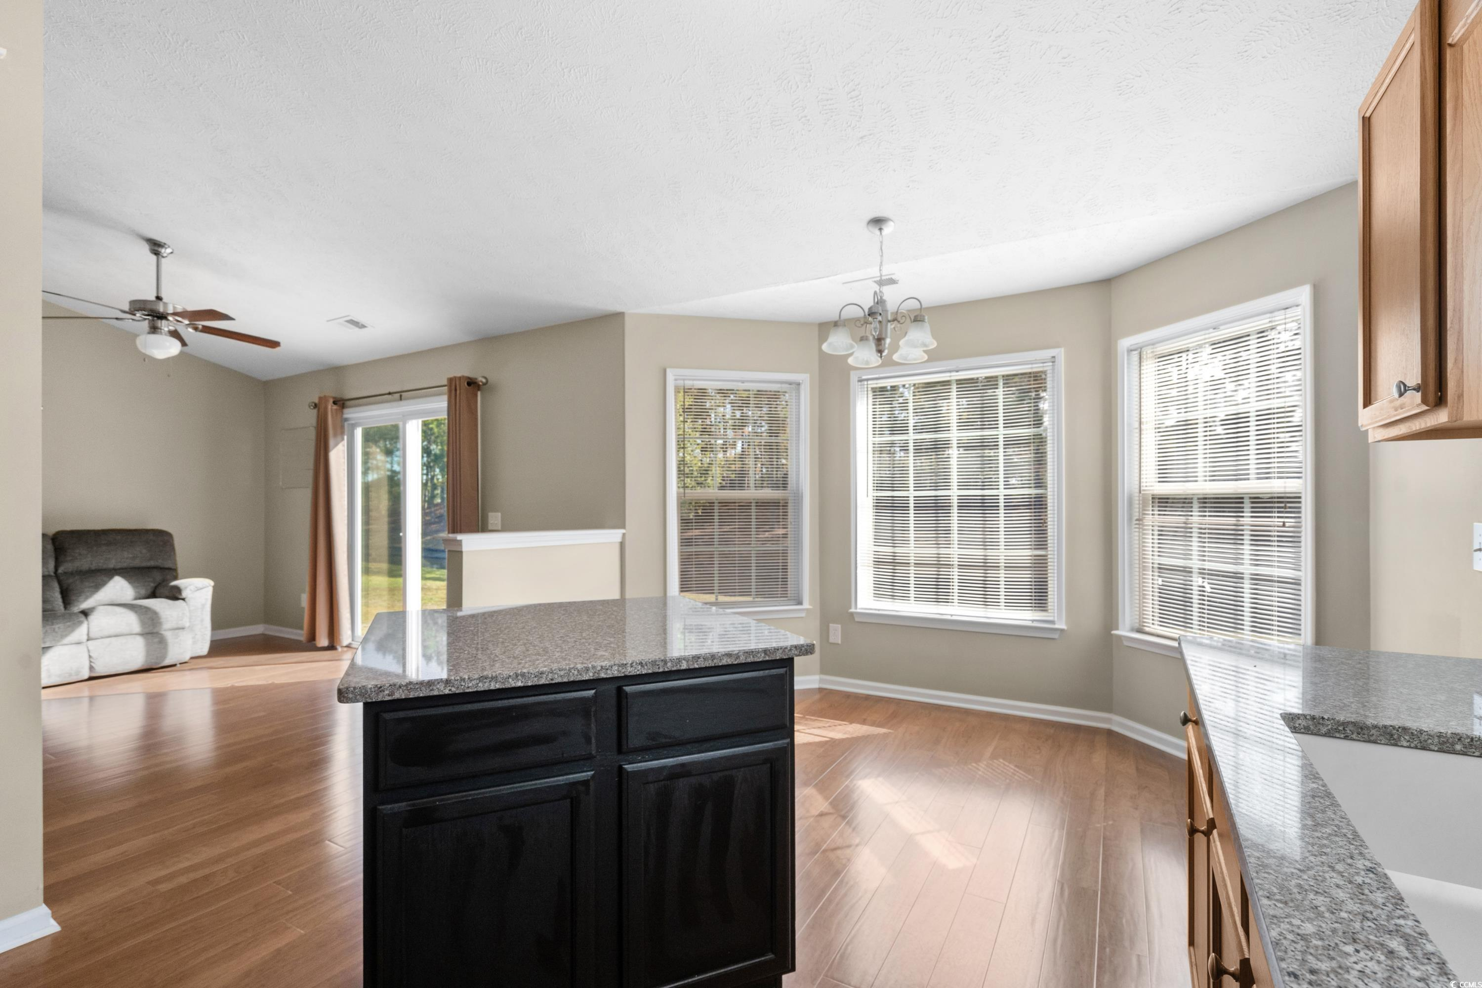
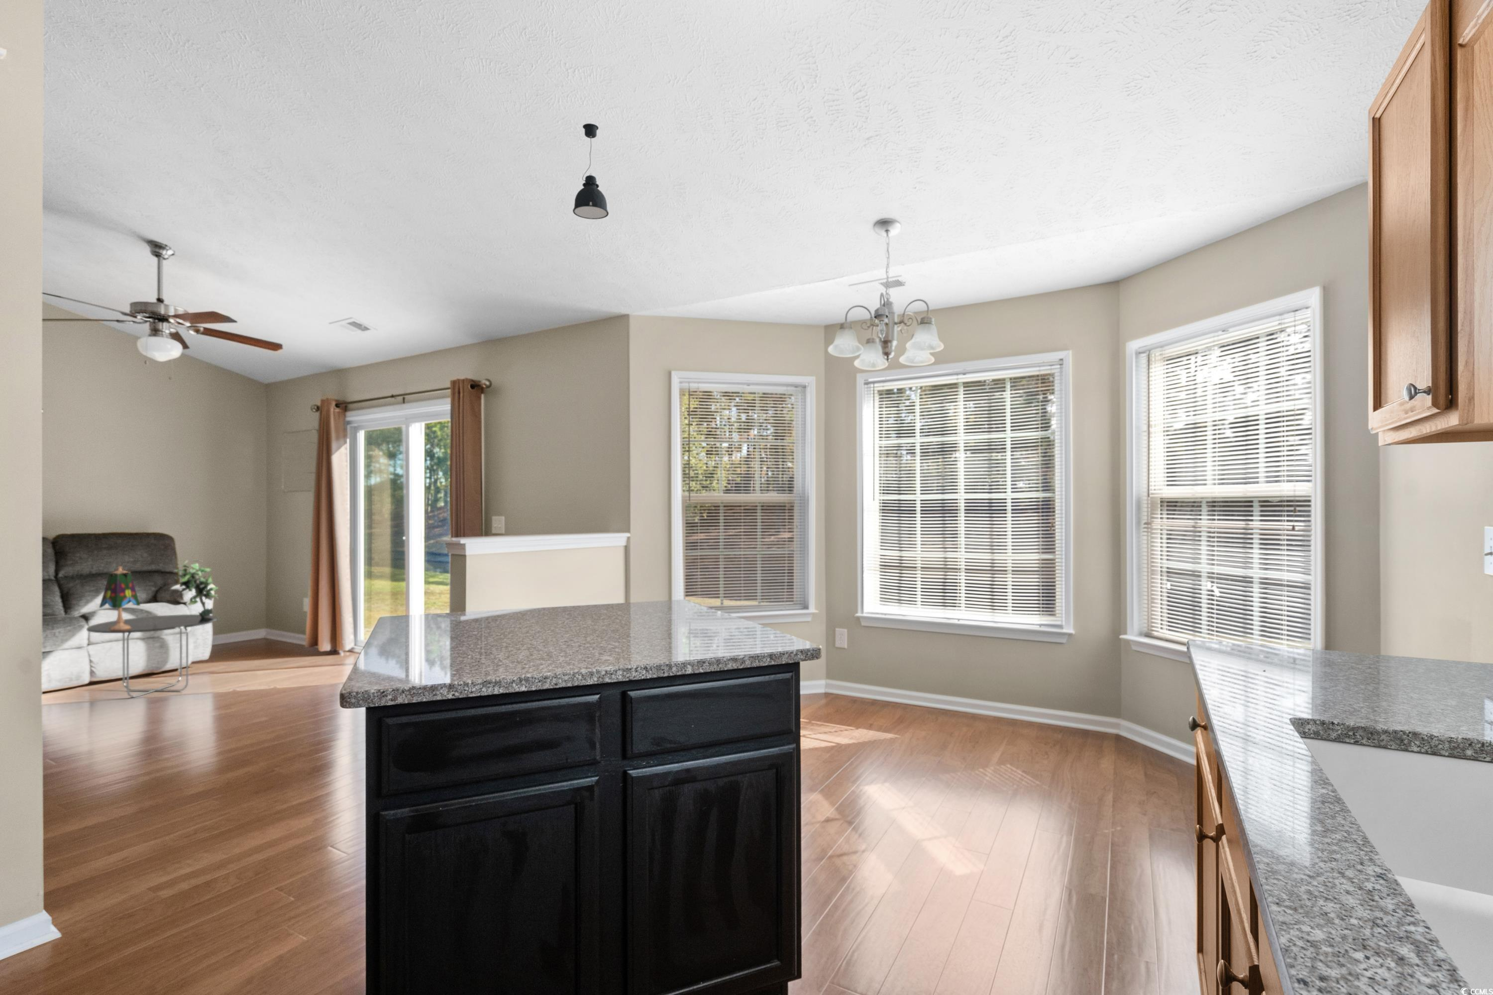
+ table lamp [99,565,141,630]
+ side table [86,614,220,698]
+ potted plant [172,560,219,617]
+ pendant light [572,123,609,220]
